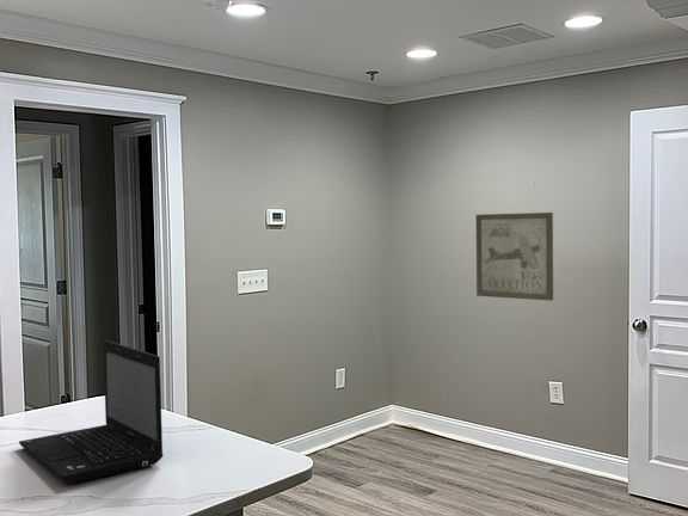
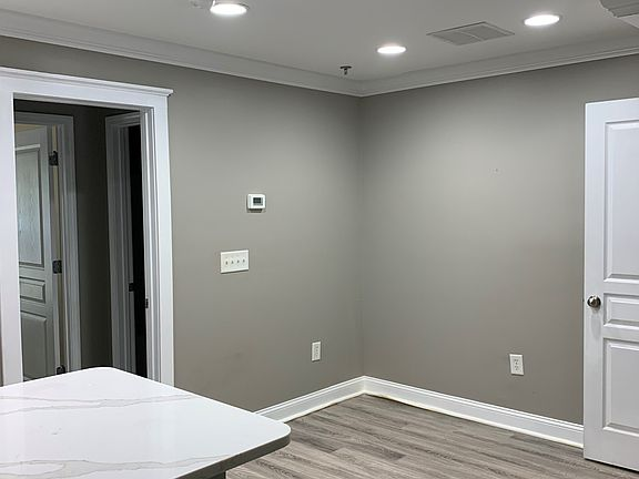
- laptop [18,339,165,485]
- wall art [475,211,554,302]
